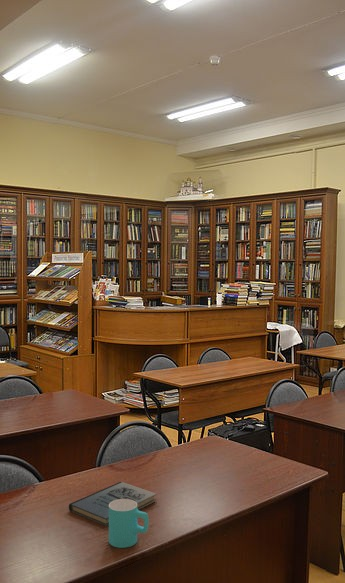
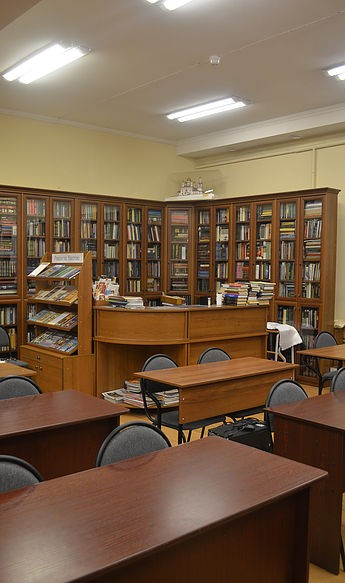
- book [68,481,157,527]
- cup [108,499,150,549]
